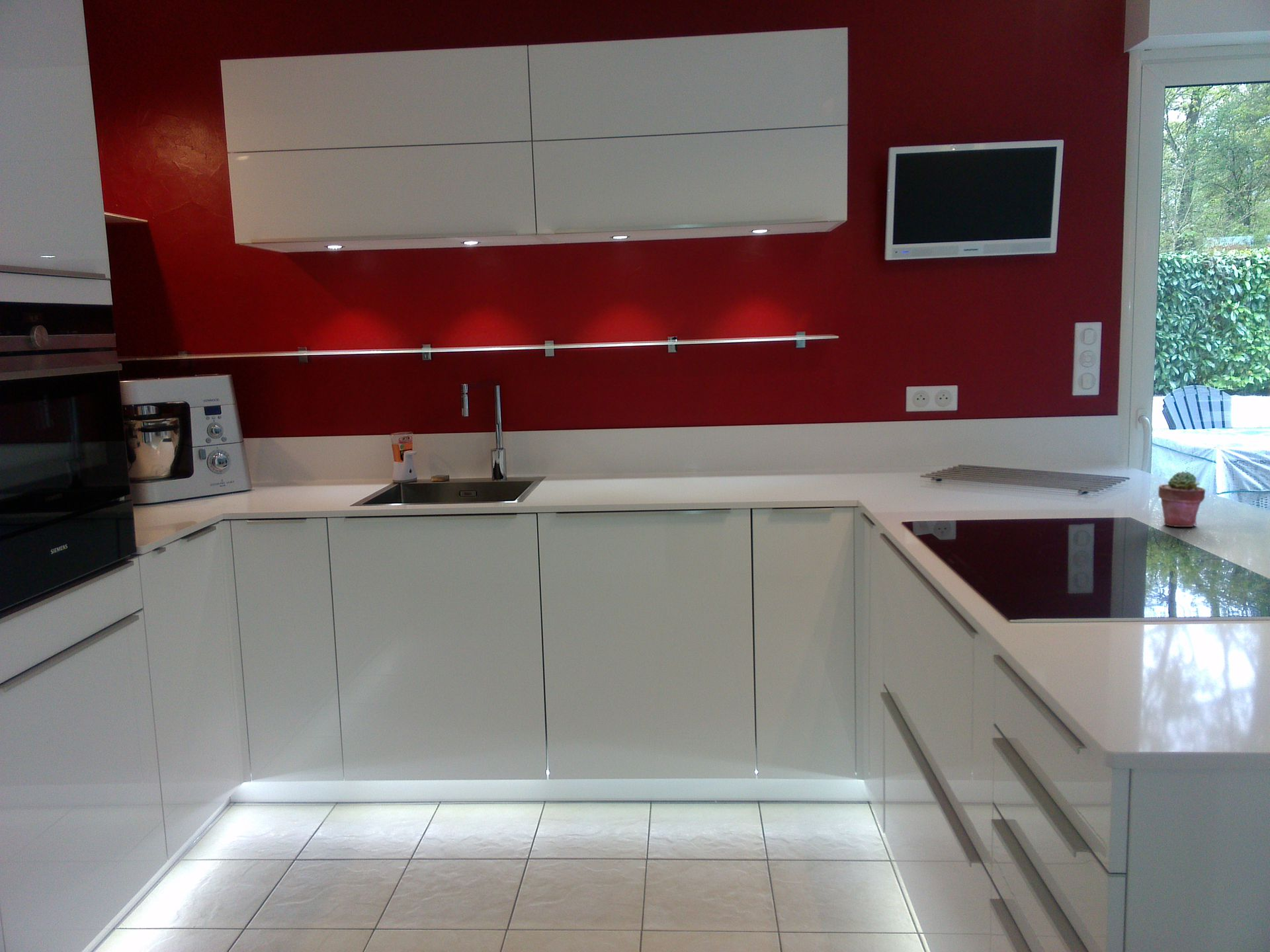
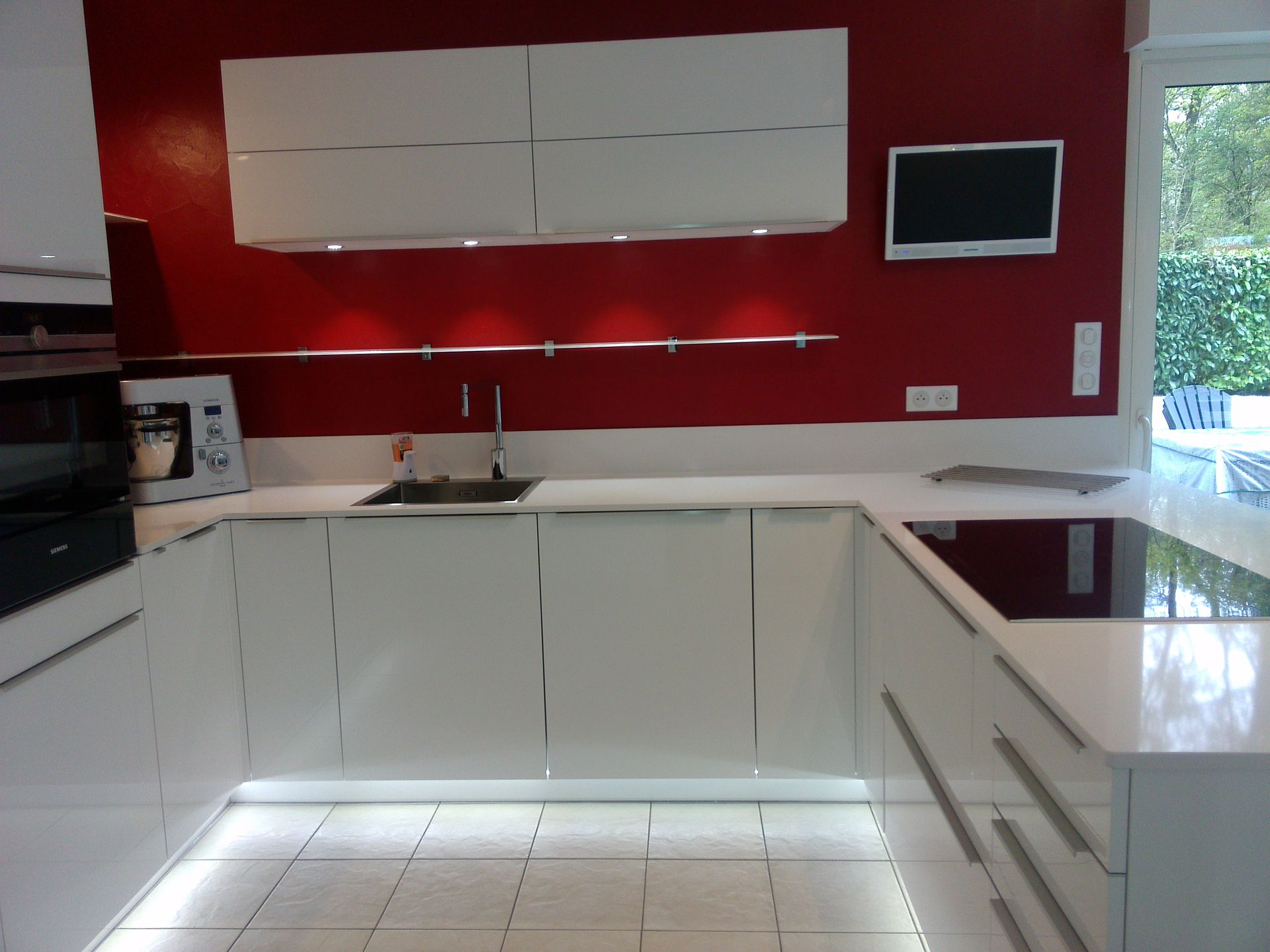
- potted succulent [1158,471,1206,528]
